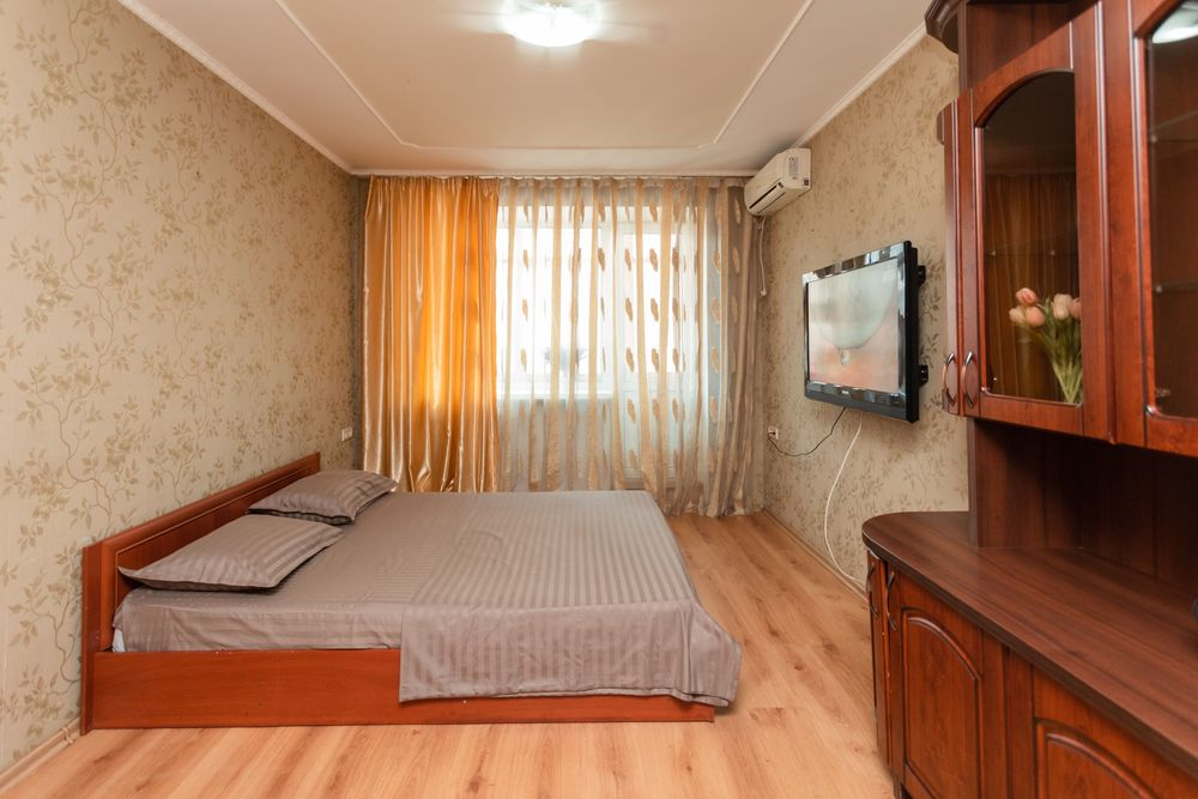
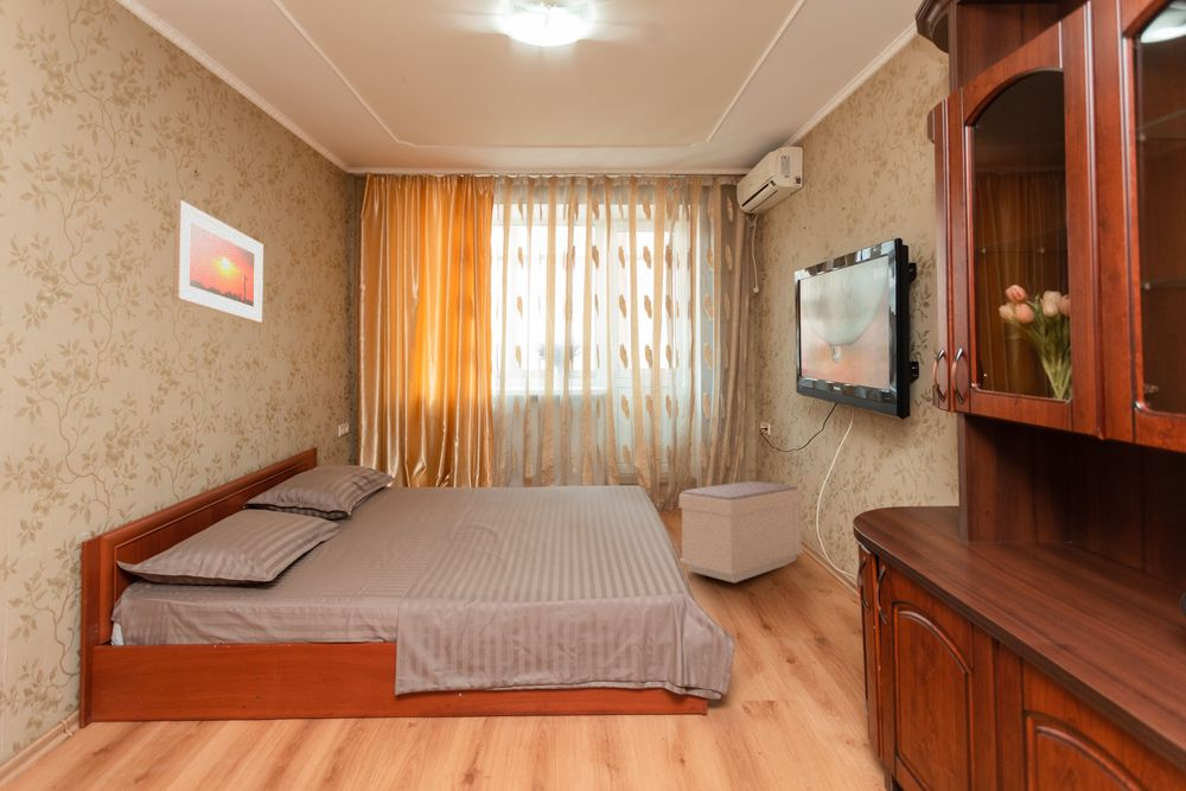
+ bench [678,480,805,583]
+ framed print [172,199,264,324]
